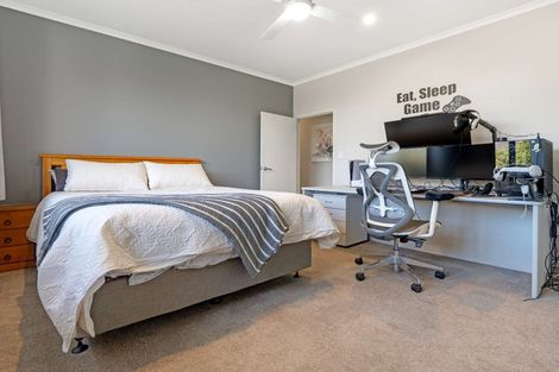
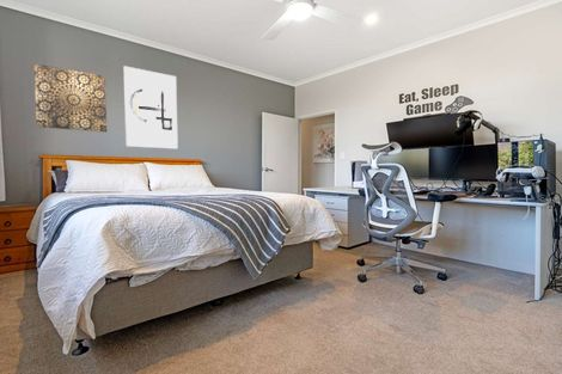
+ wall art [122,65,179,151]
+ wall art [33,62,108,134]
